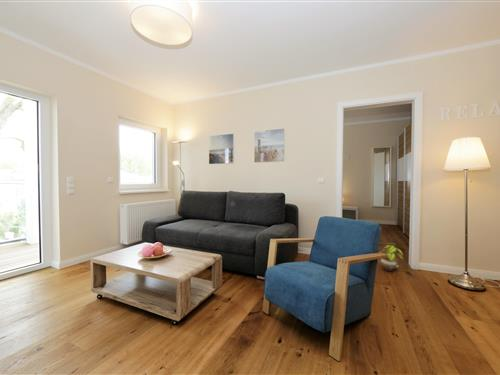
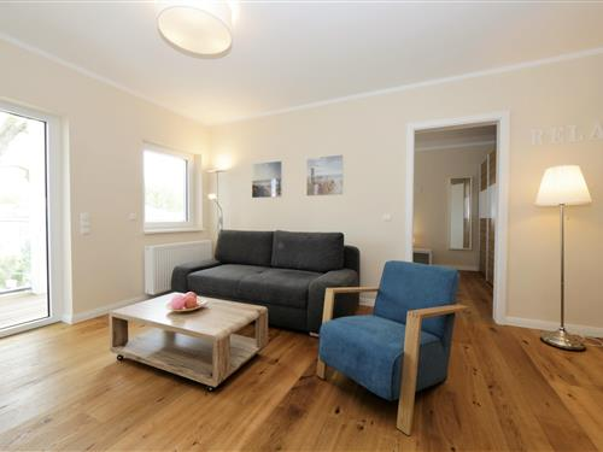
- potted plant [379,242,404,273]
